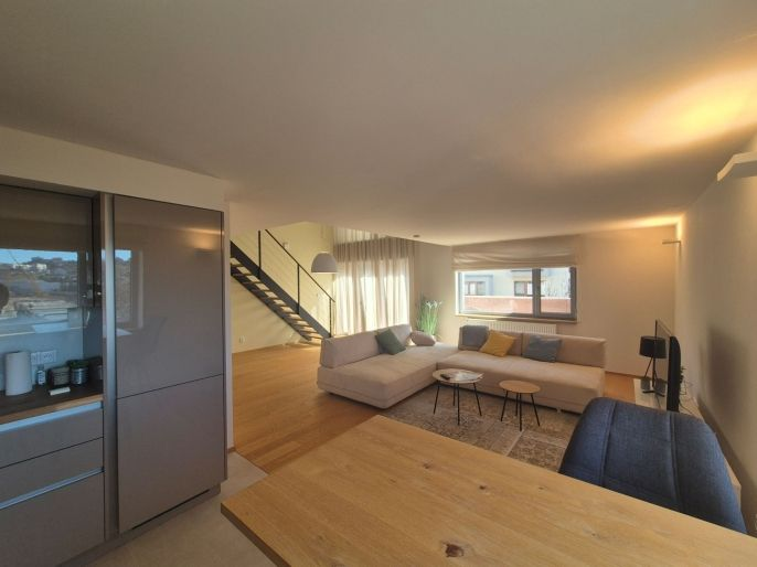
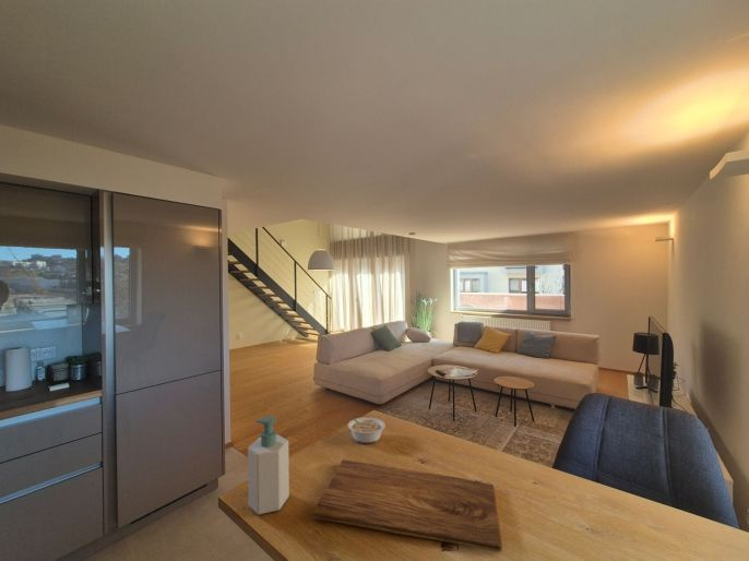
+ soap bottle [247,416,290,516]
+ legume [347,414,387,444]
+ cutting board [312,458,503,553]
